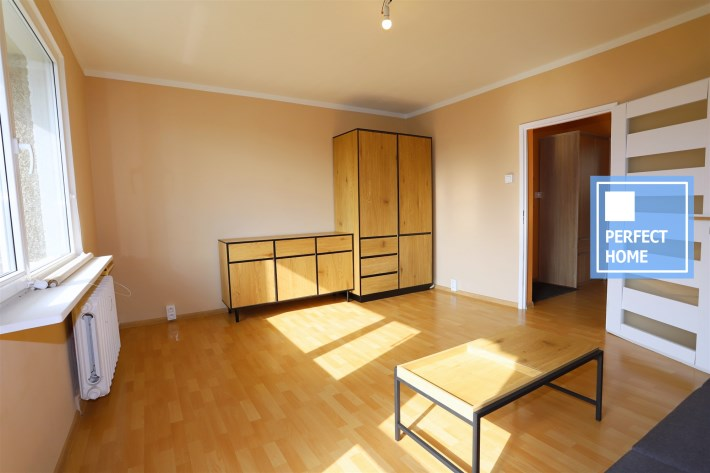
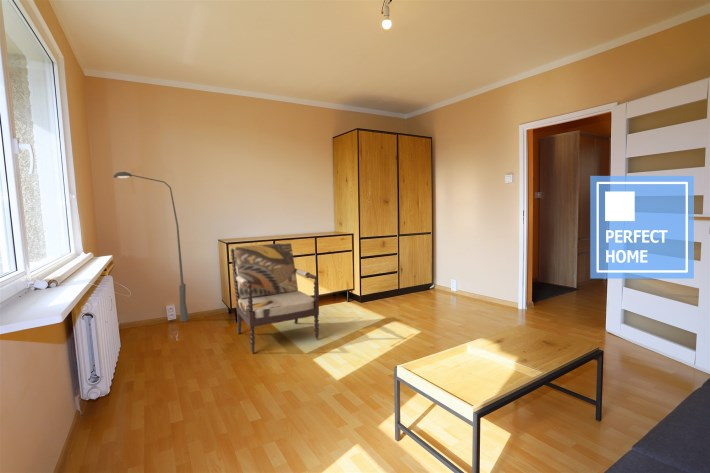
+ floor lamp [113,171,190,322]
+ armchair [230,242,320,354]
